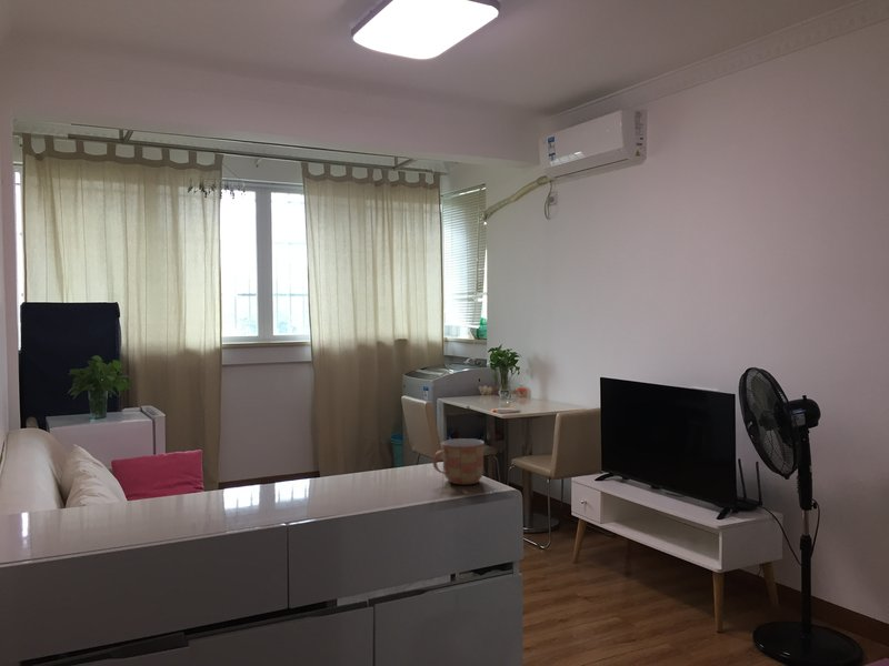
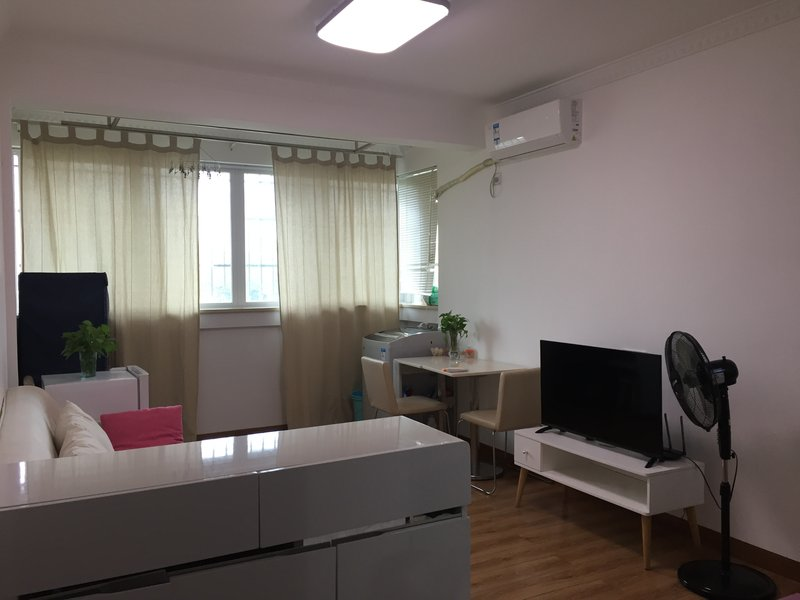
- mug [431,437,486,485]
